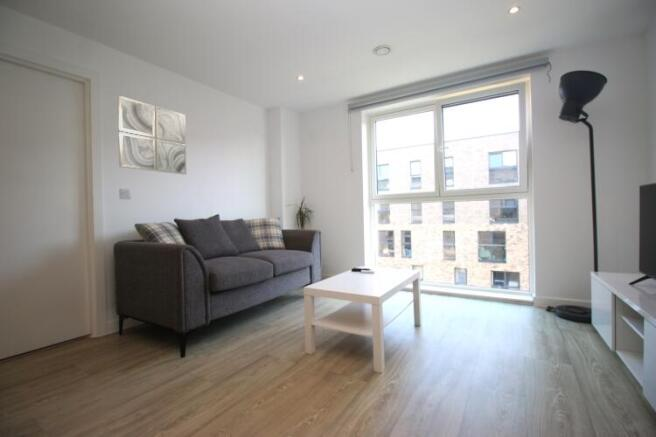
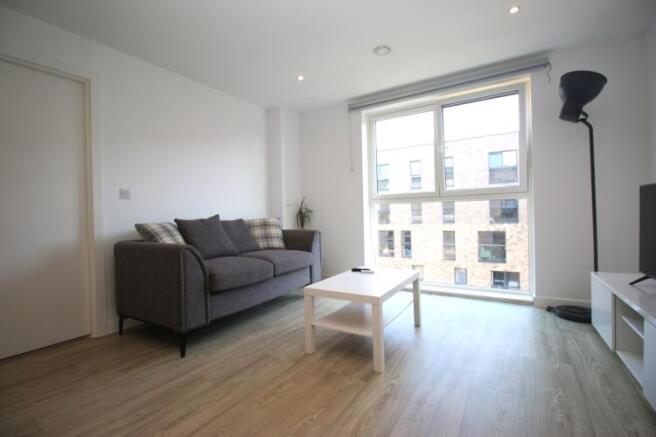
- wall art [117,94,187,176]
